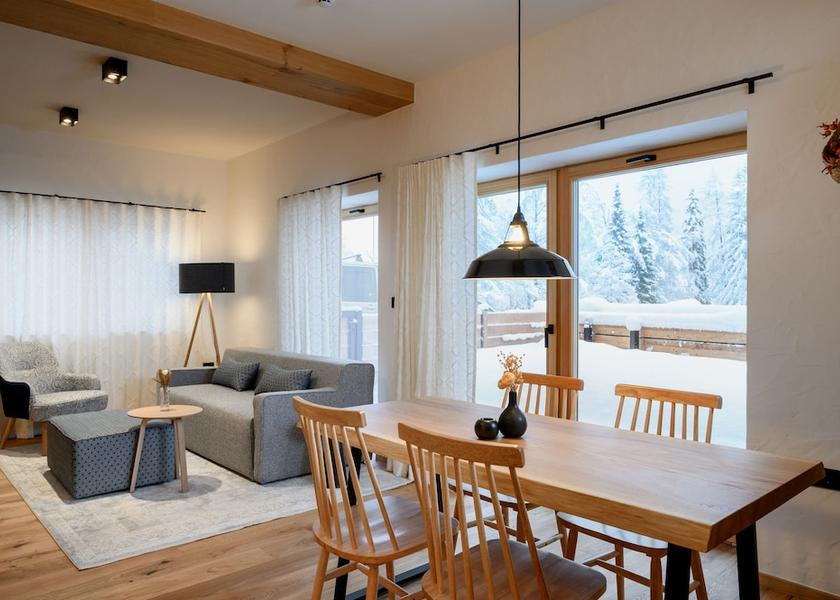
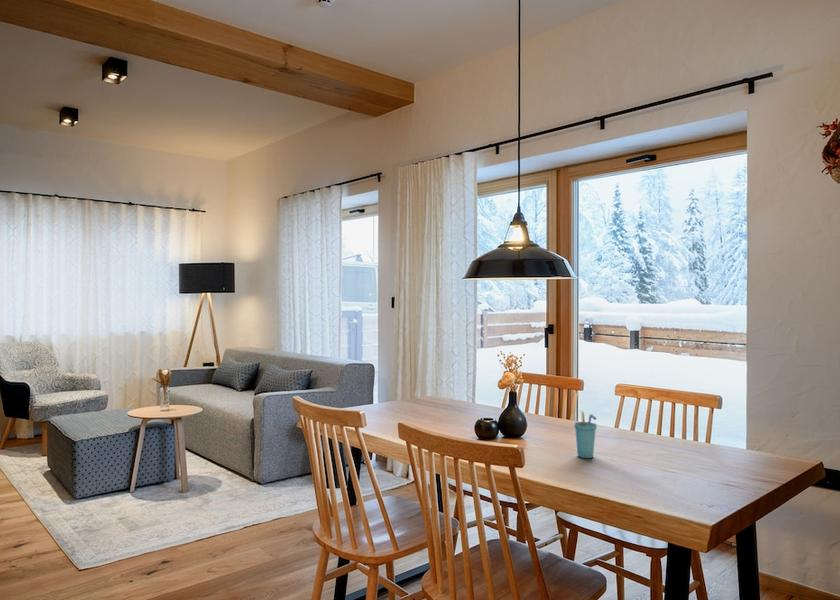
+ cup [573,411,598,459]
